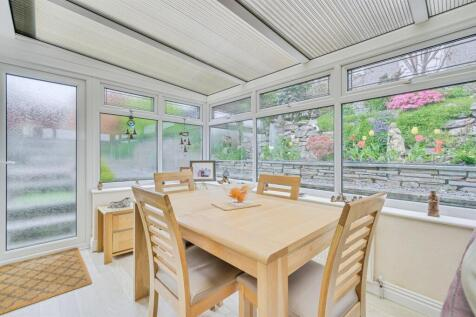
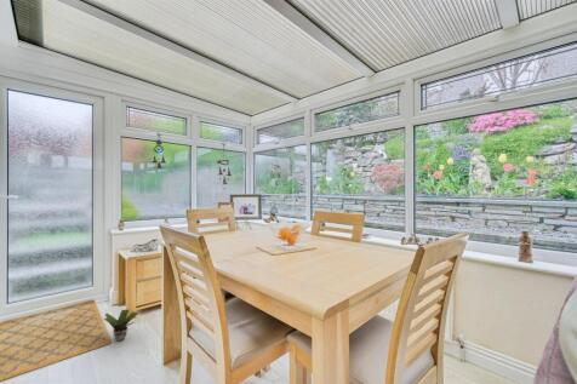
+ potted plant [103,309,141,343]
